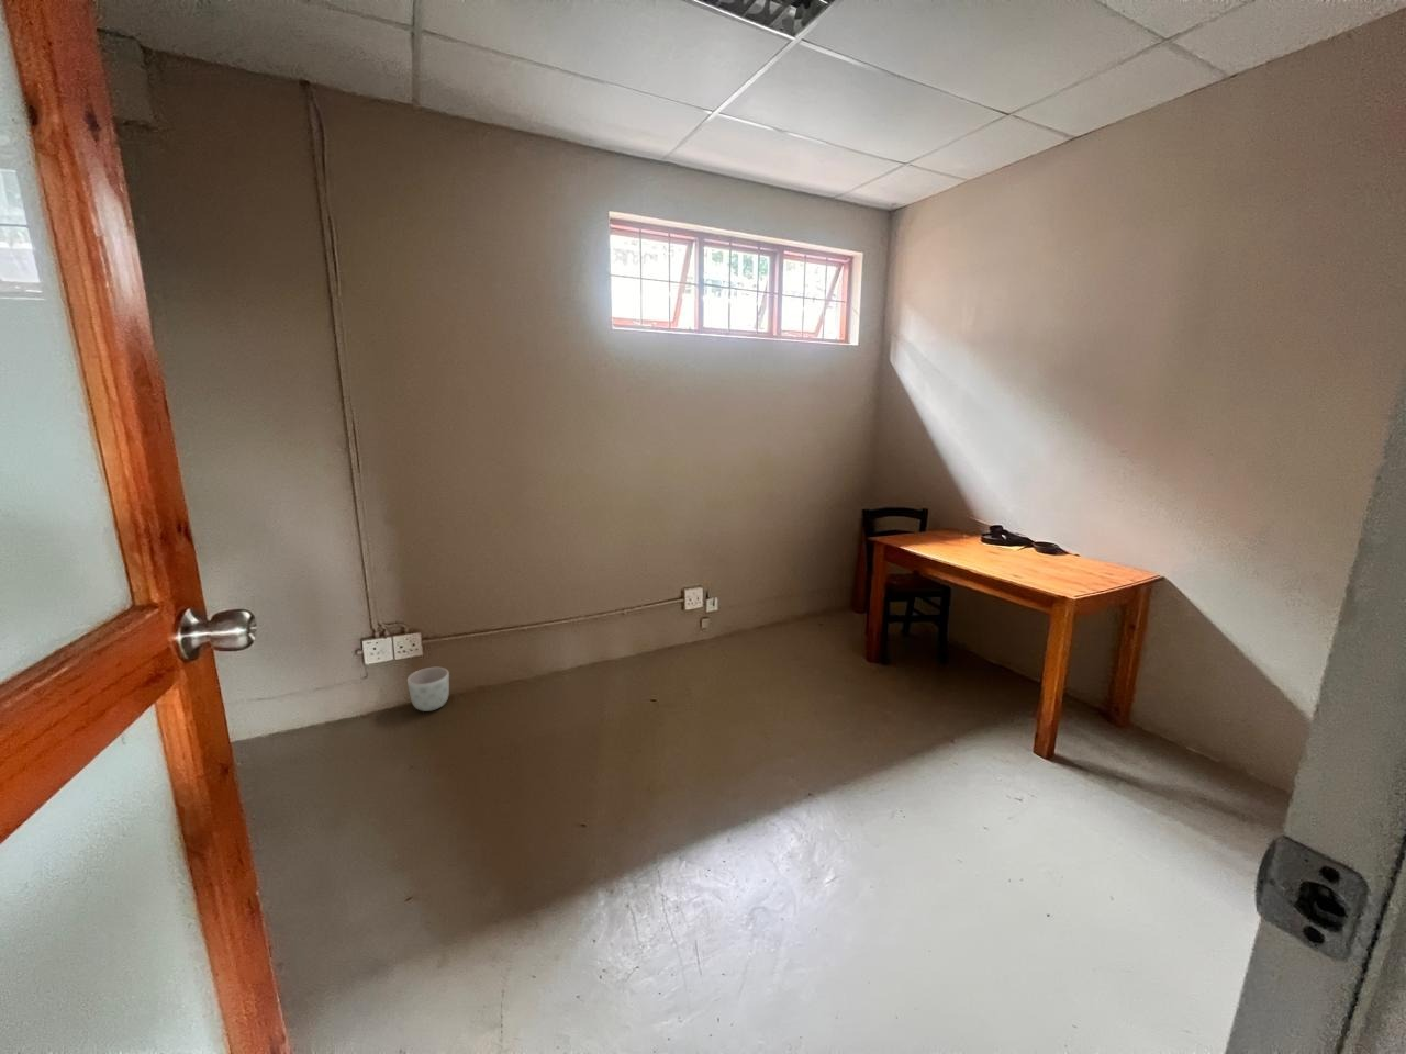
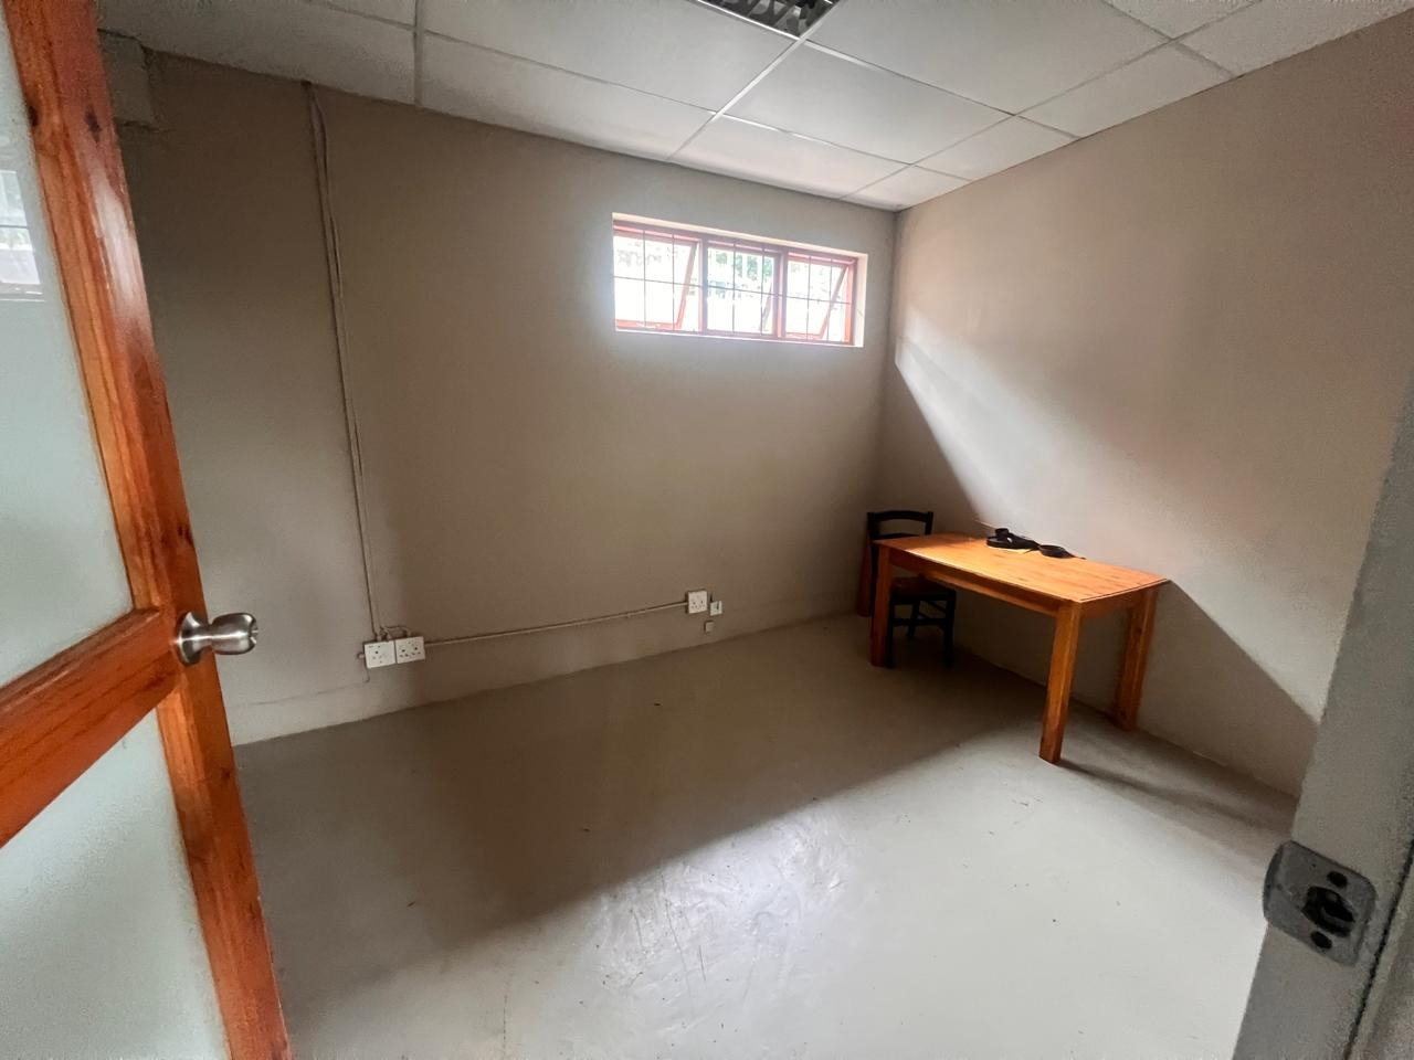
- planter [406,666,451,713]
